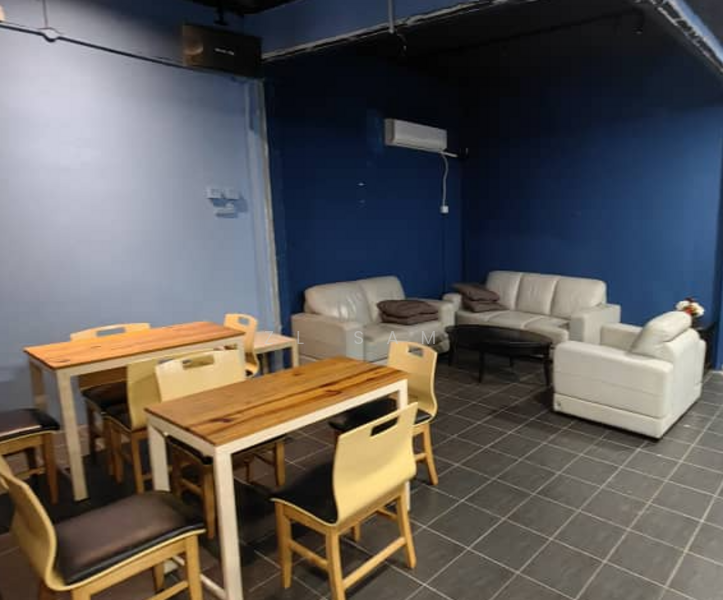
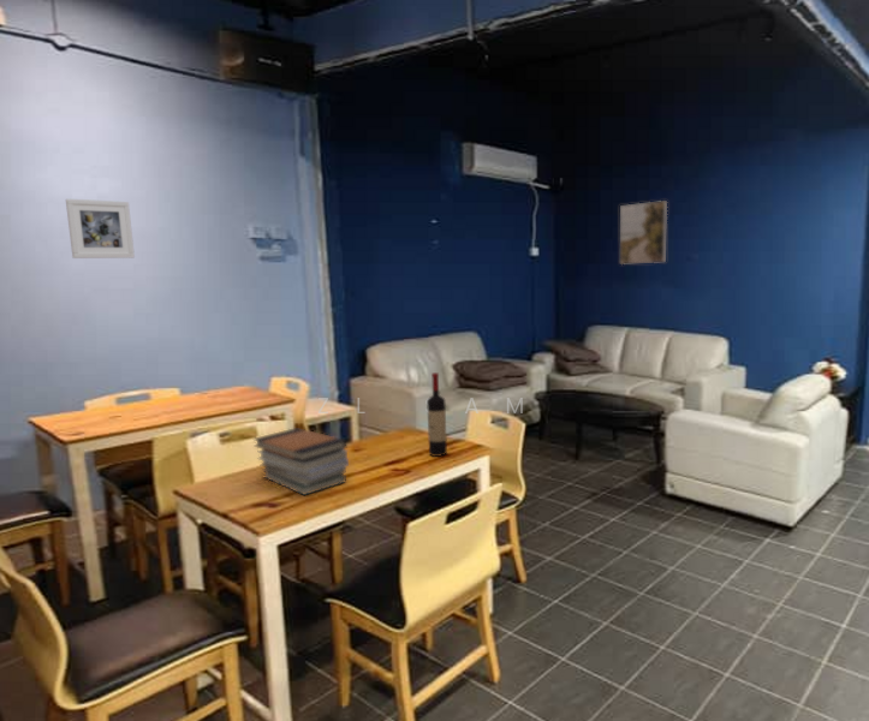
+ wine bottle [425,371,448,458]
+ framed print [65,198,136,260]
+ book stack [252,427,350,496]
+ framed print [619,199,668,266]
